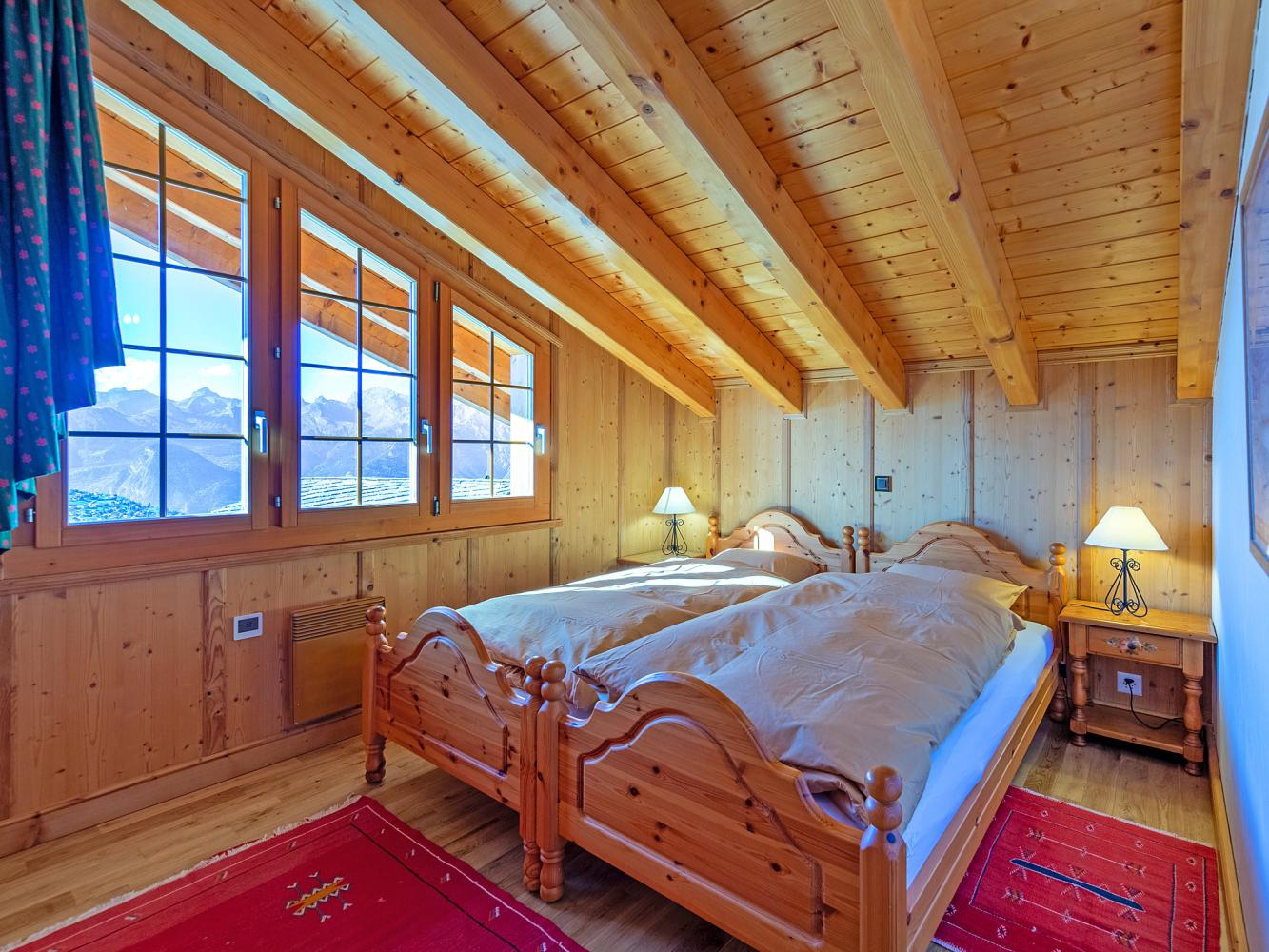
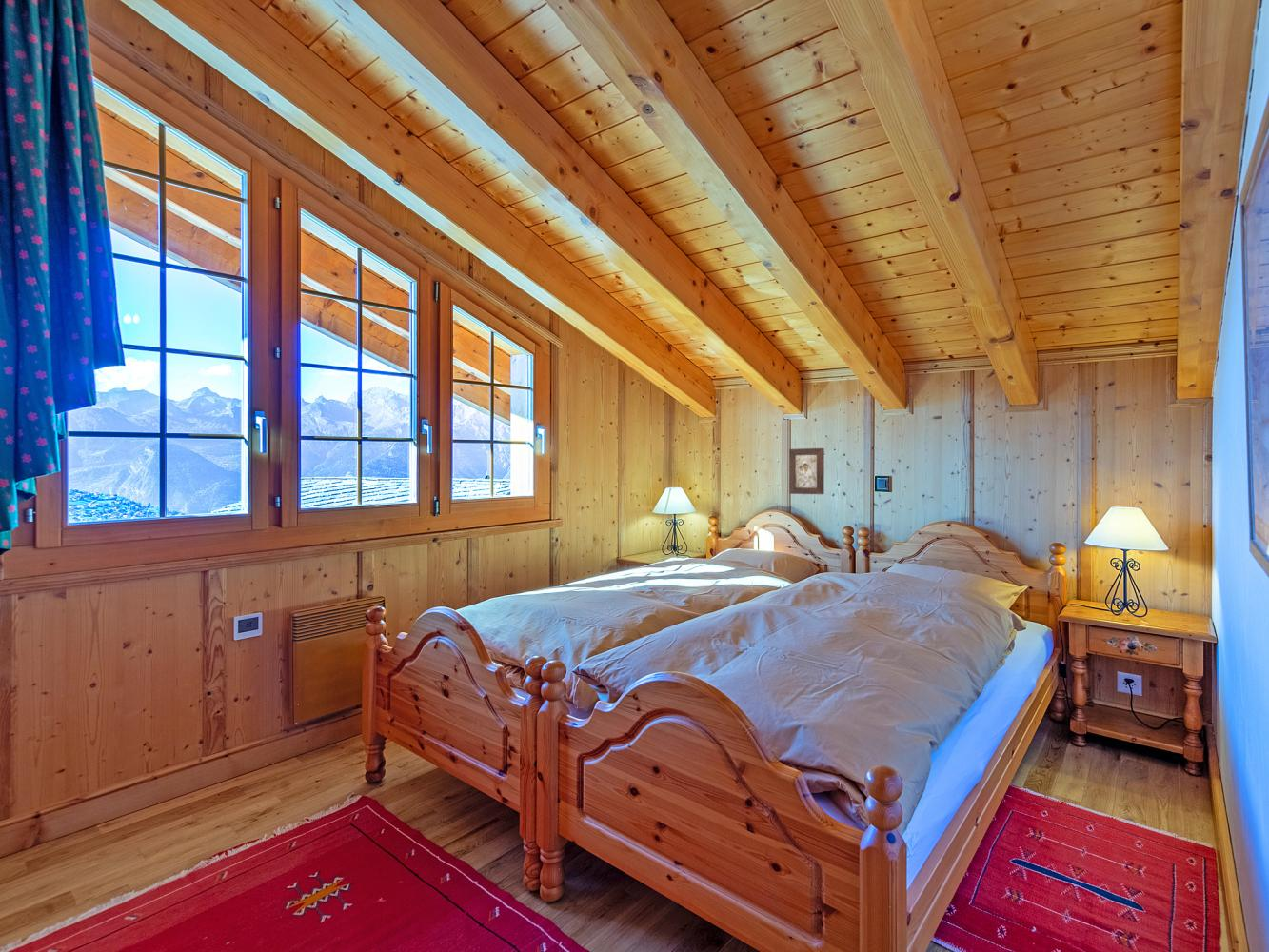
+ religious icon [788,447,825,495]
